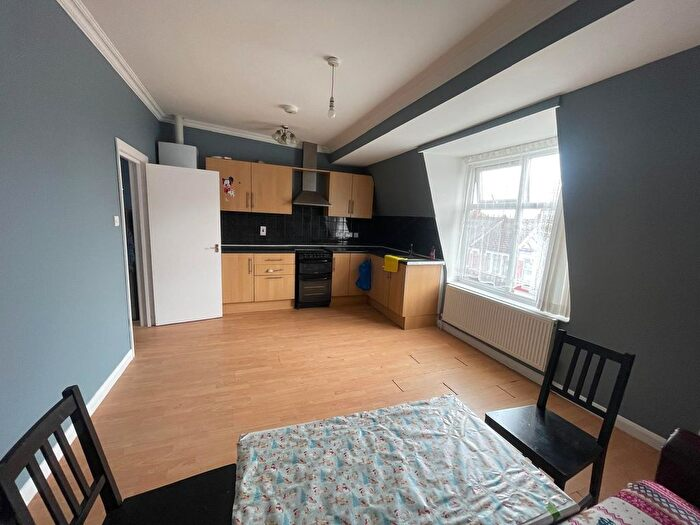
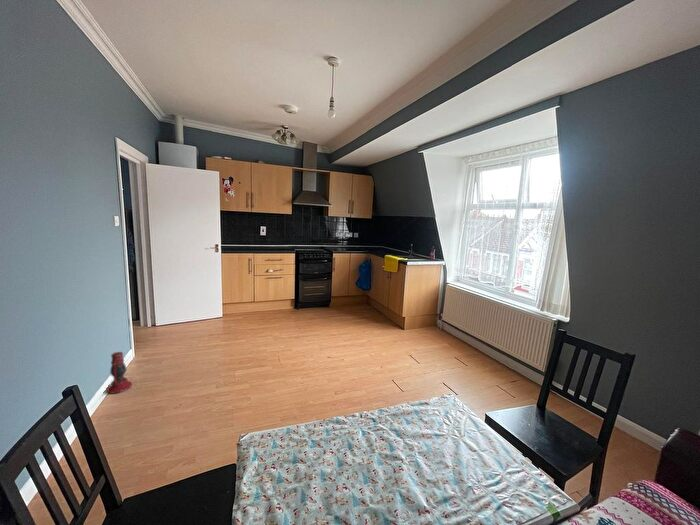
+ lantern [106,351,136,395]
